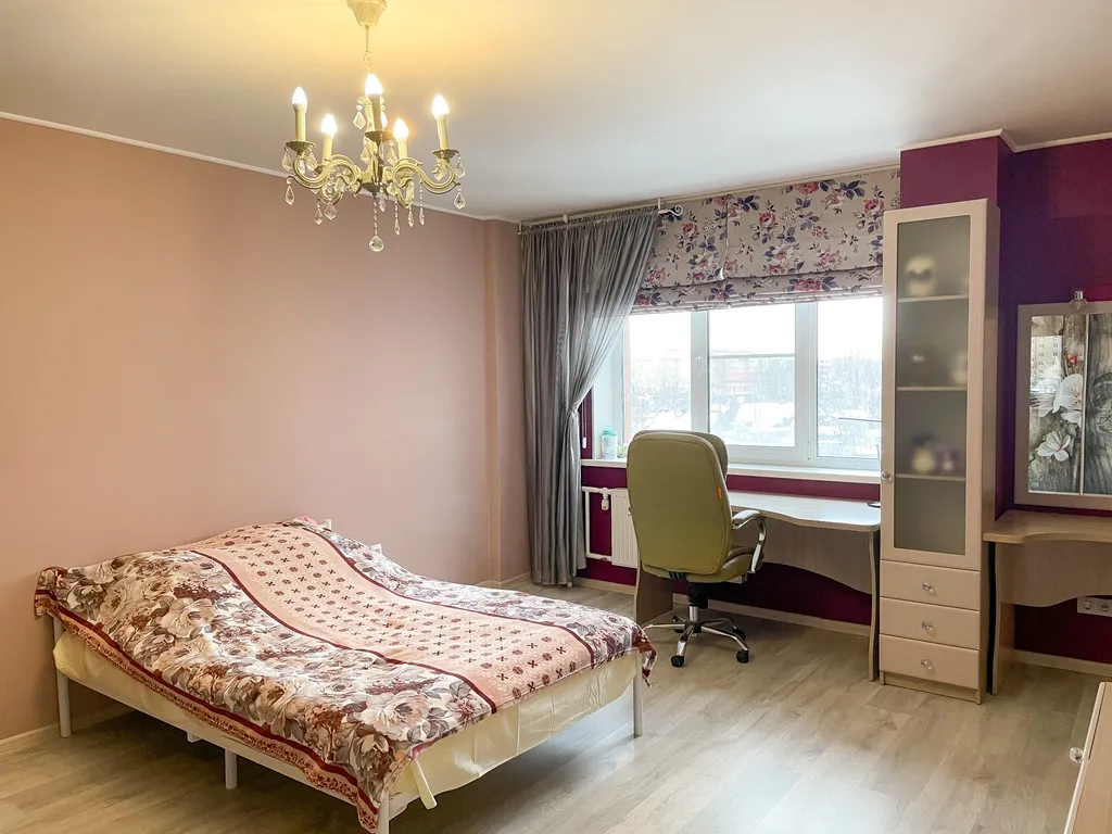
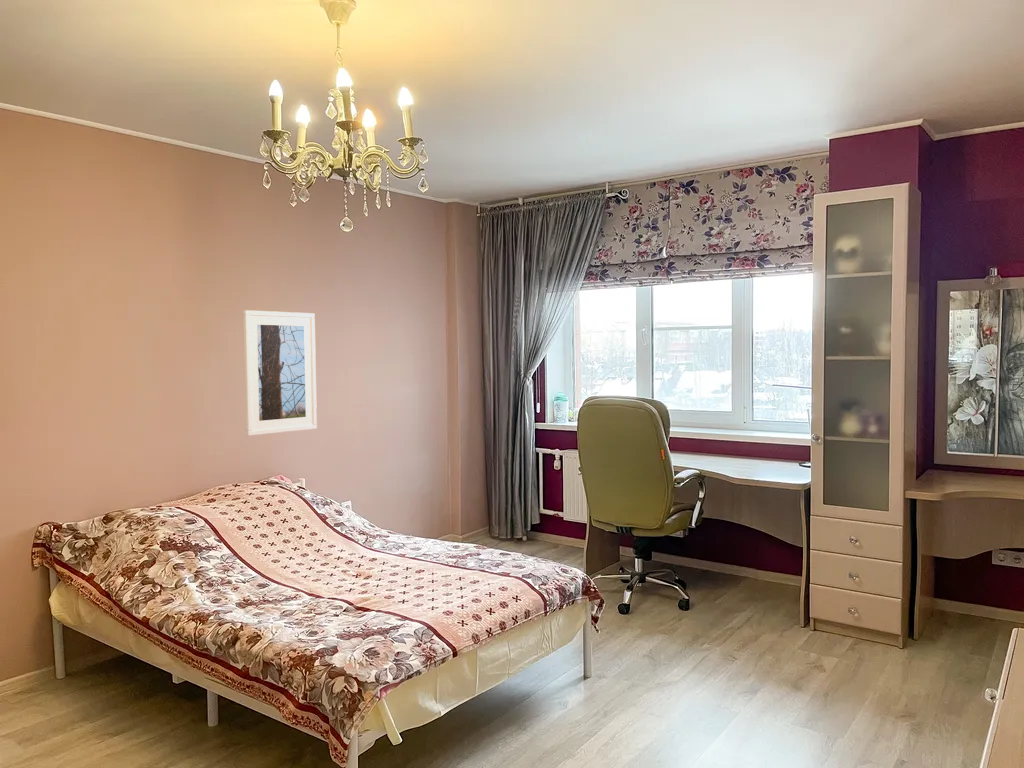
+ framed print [242,309,318,437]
